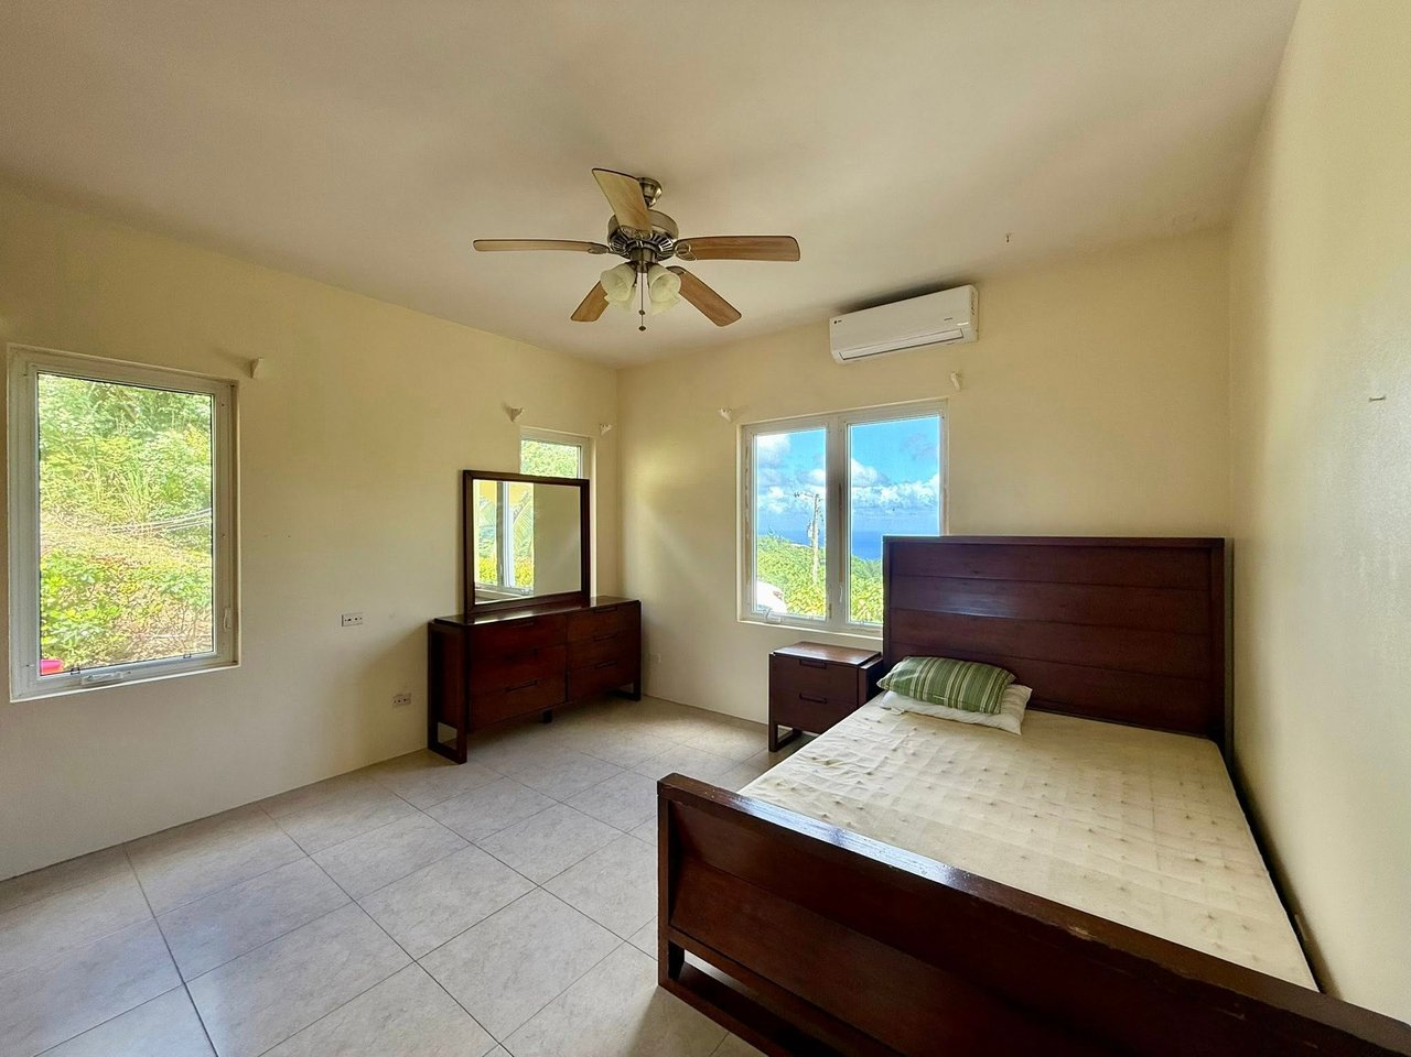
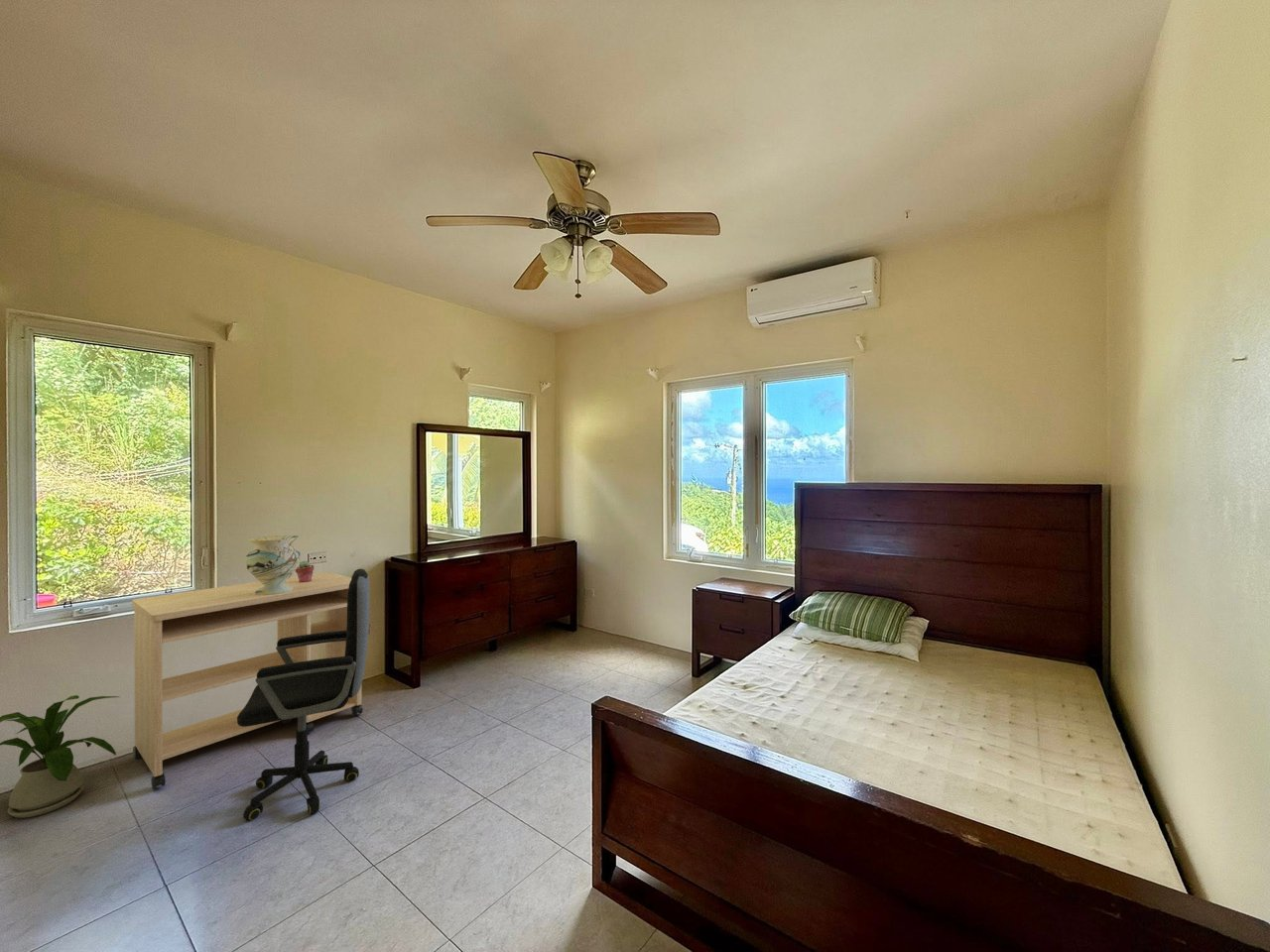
+ decorative vase [245,535,302,595]
+ house plant [0,694,120,819]
+ desk [131,571,364,790]
+ potted succulent [295,560,315,582]
+ office chair [237,568,371,821]
